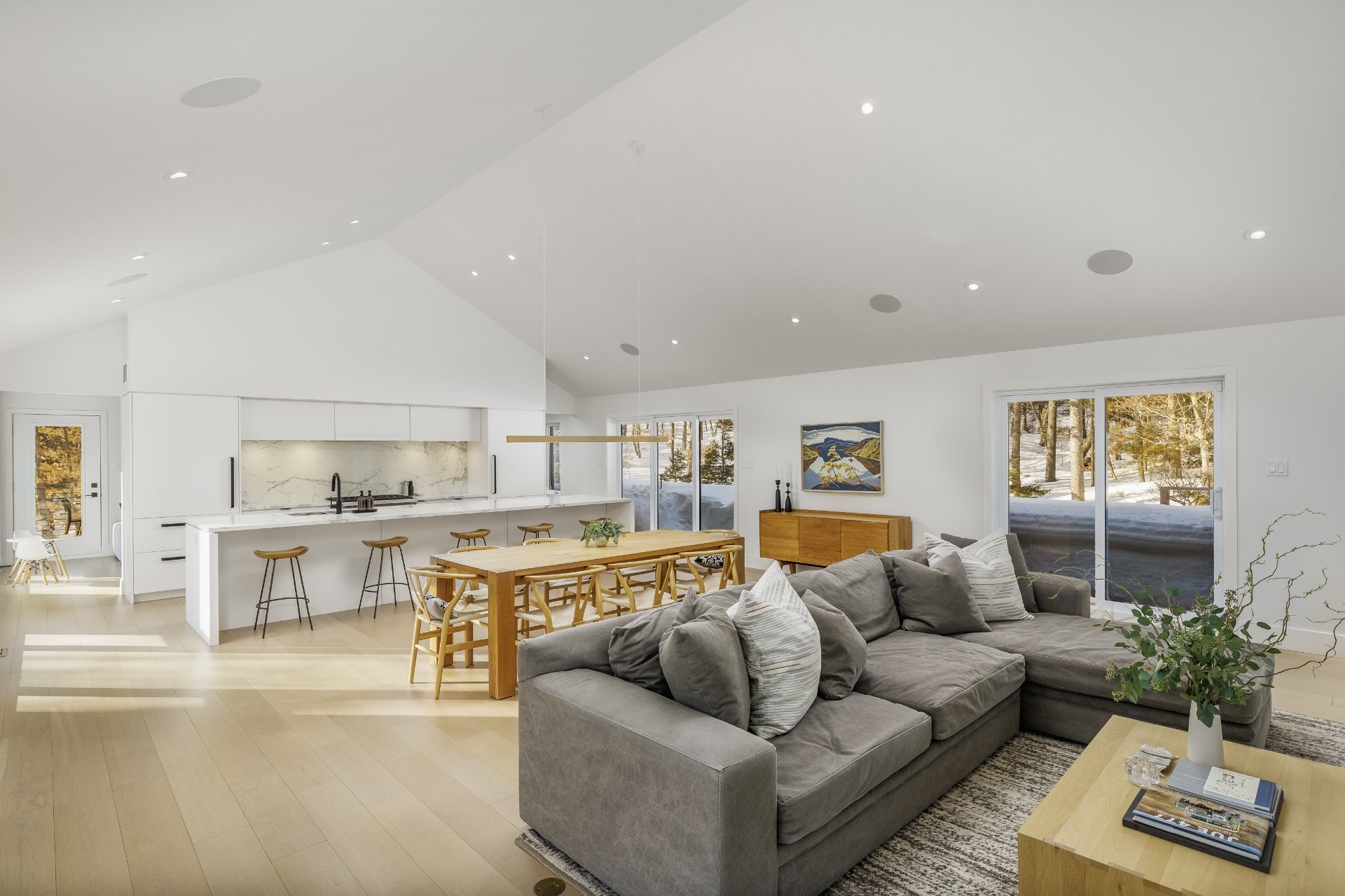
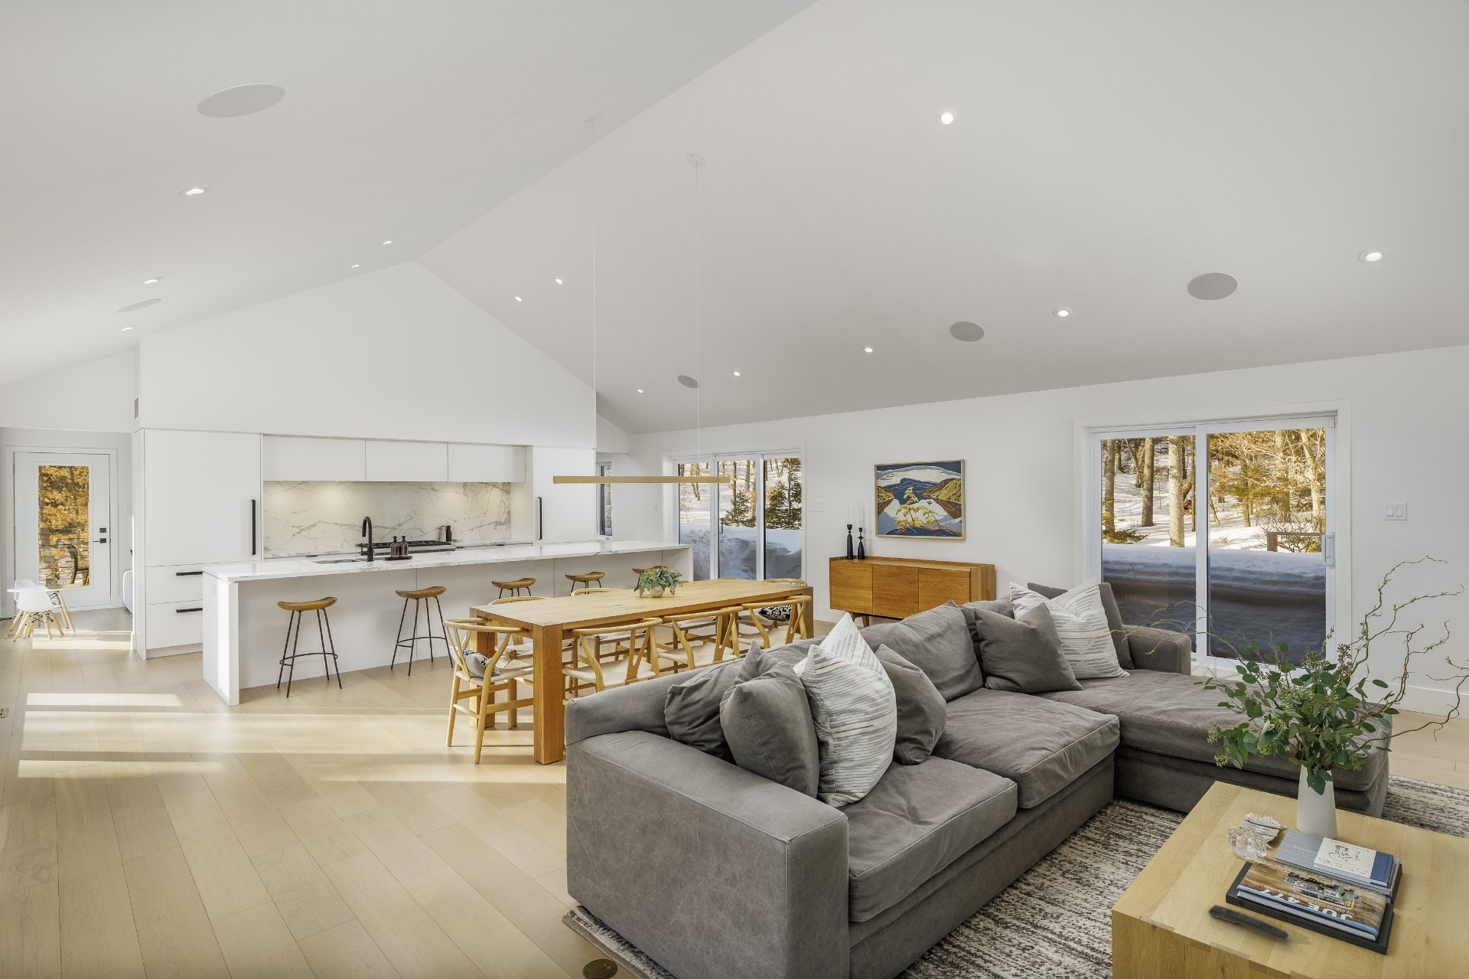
+ remote control [1207,904,1292,942]
